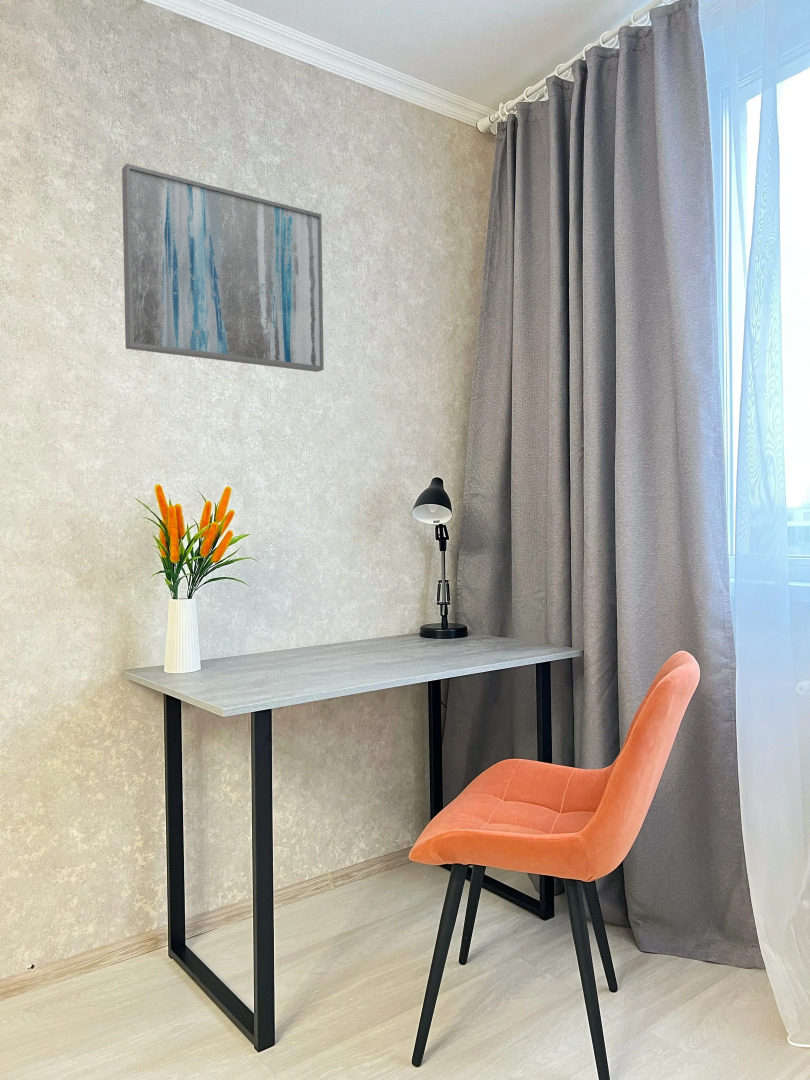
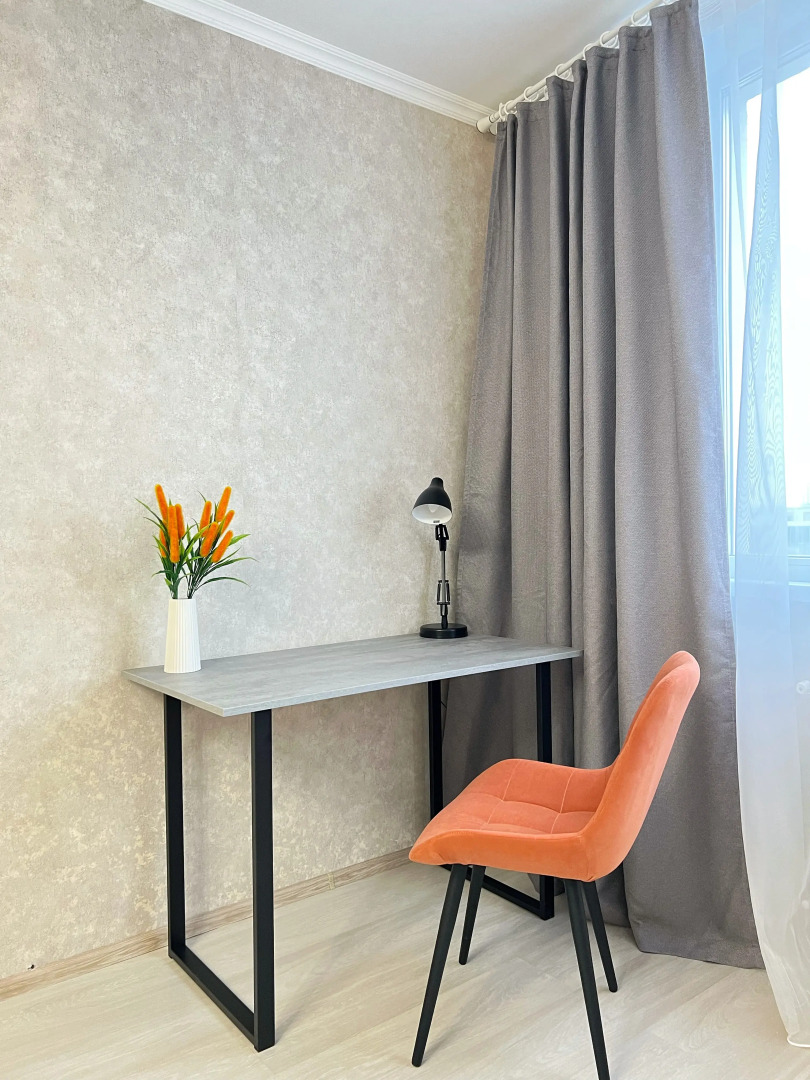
- wall art [121,163,325,373]
